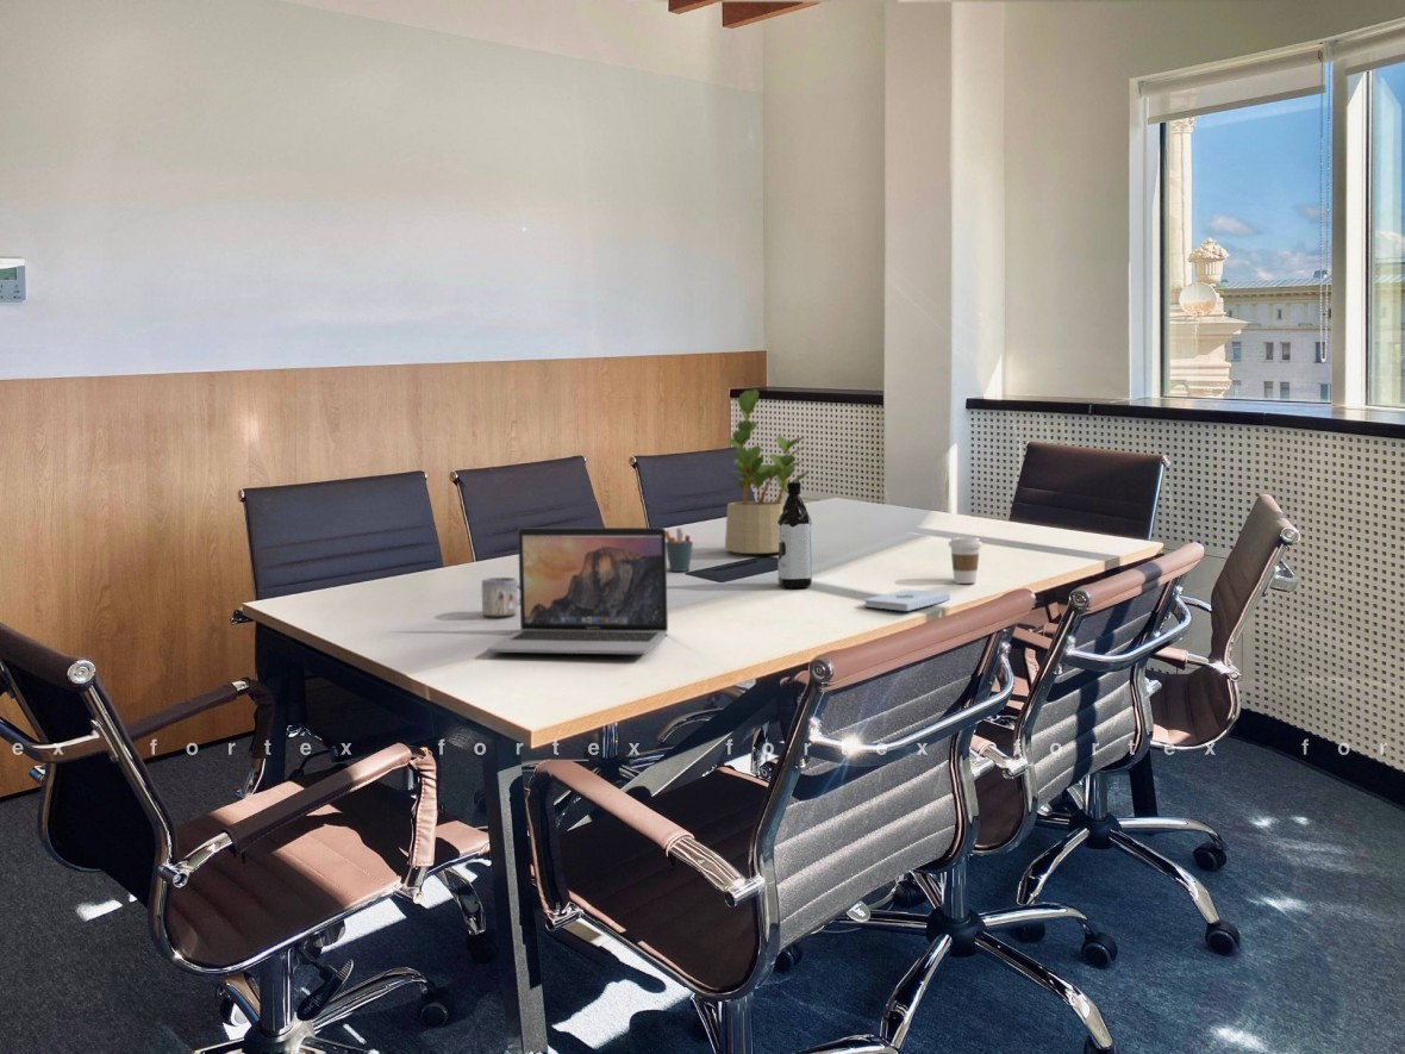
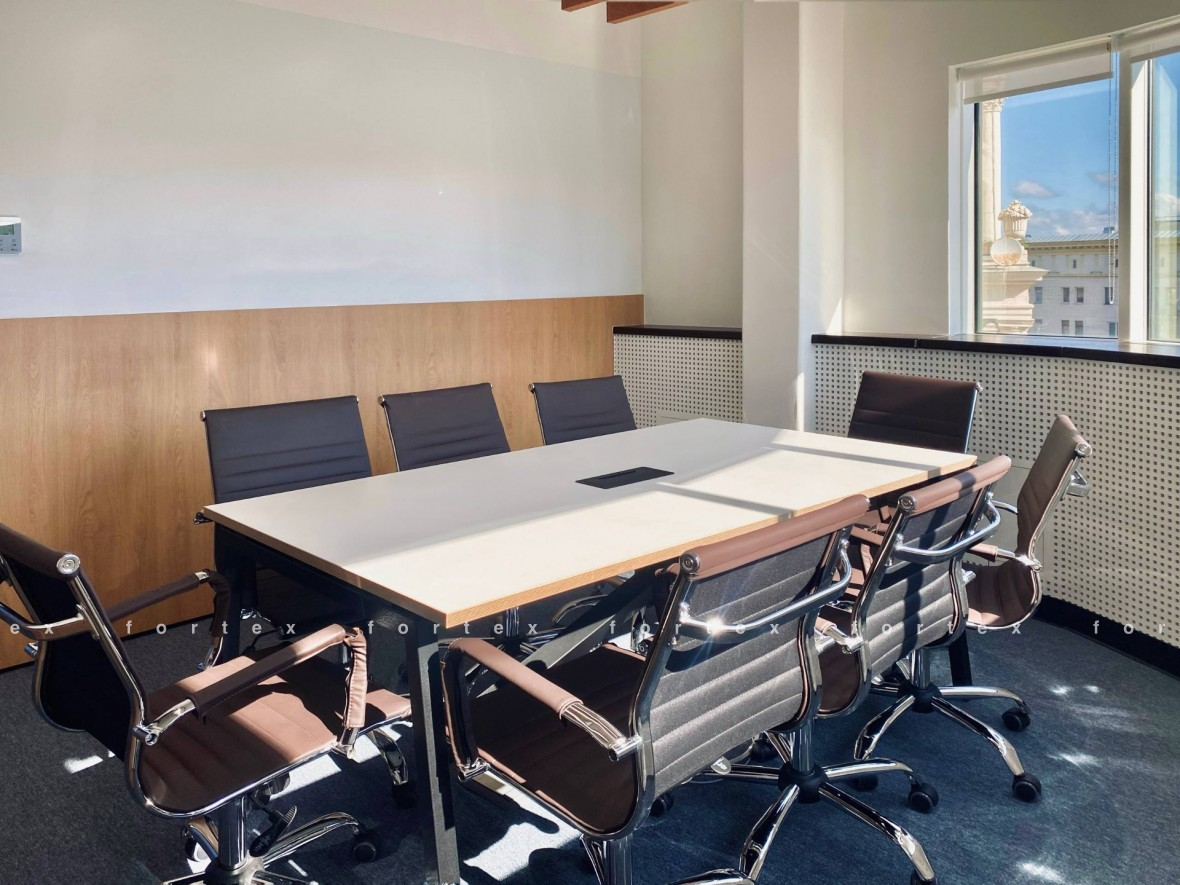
- mug [481,576,520,617]
- coffee cup [948,536,984,585]
- water bottle [778,481,813,590]
- pen holder [666,528,694,573]
- laptop [486,526,669,655]
- potted plant [724,388,811,555]
- notepad [863,588,951,612]
